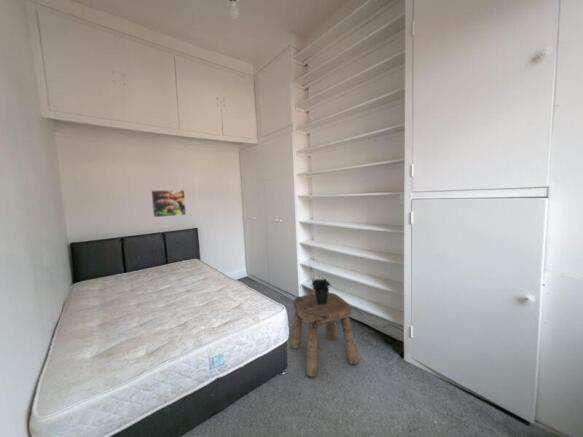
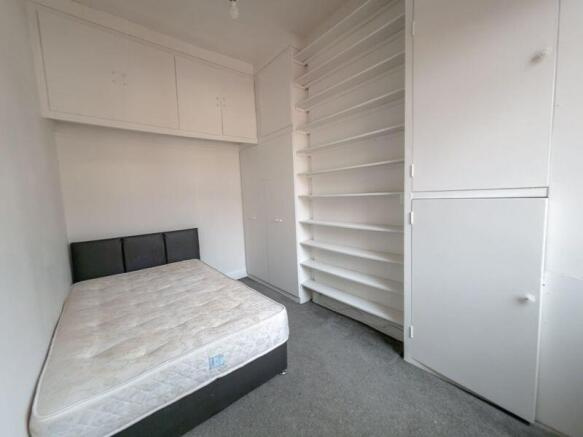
- potted plant [308,259,333,305]
- stool [289,292,360,378]
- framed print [150,189,187,218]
